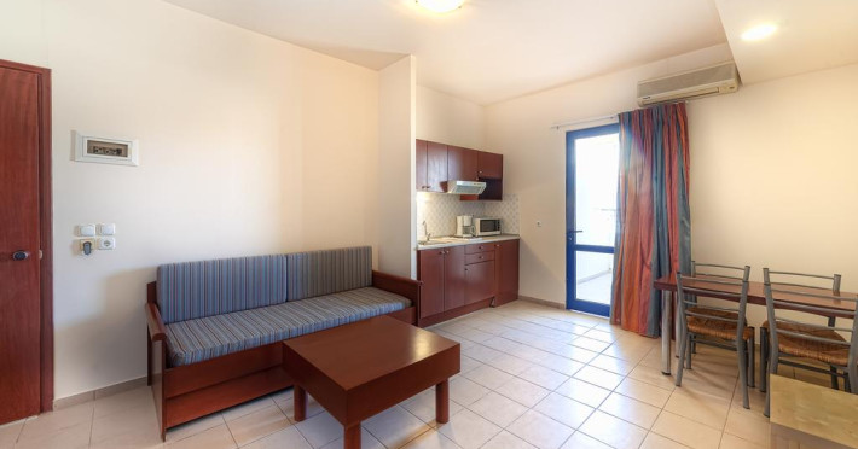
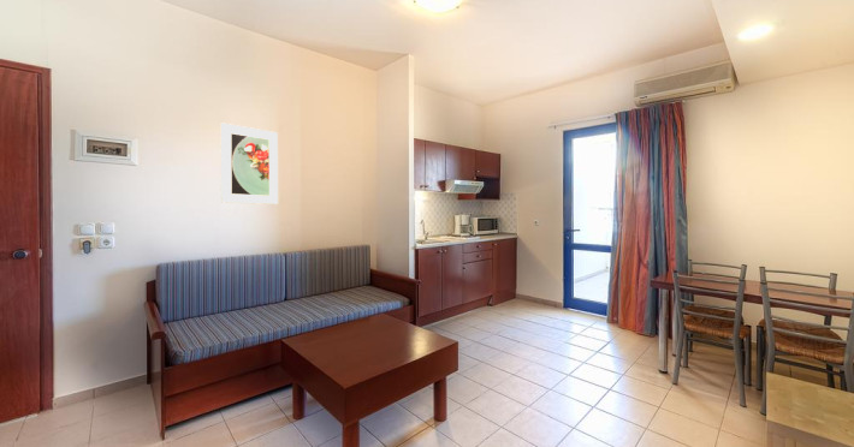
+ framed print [220,121,279,205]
